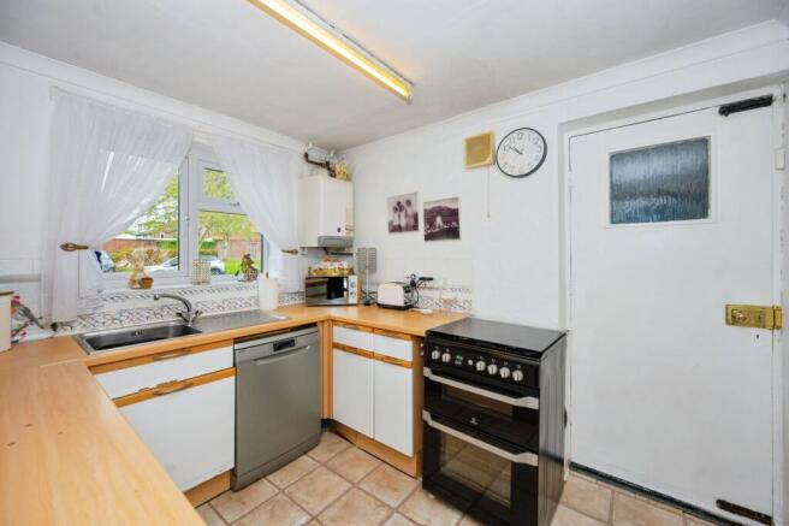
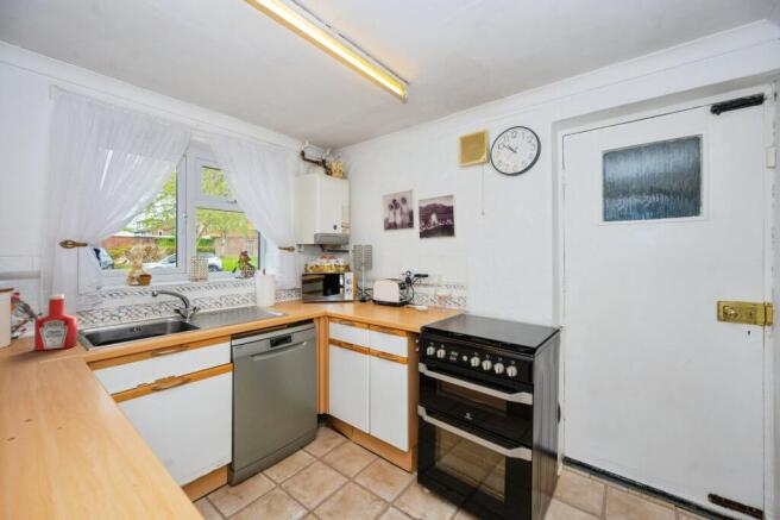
+ soap bottle [33,294,78,352]
